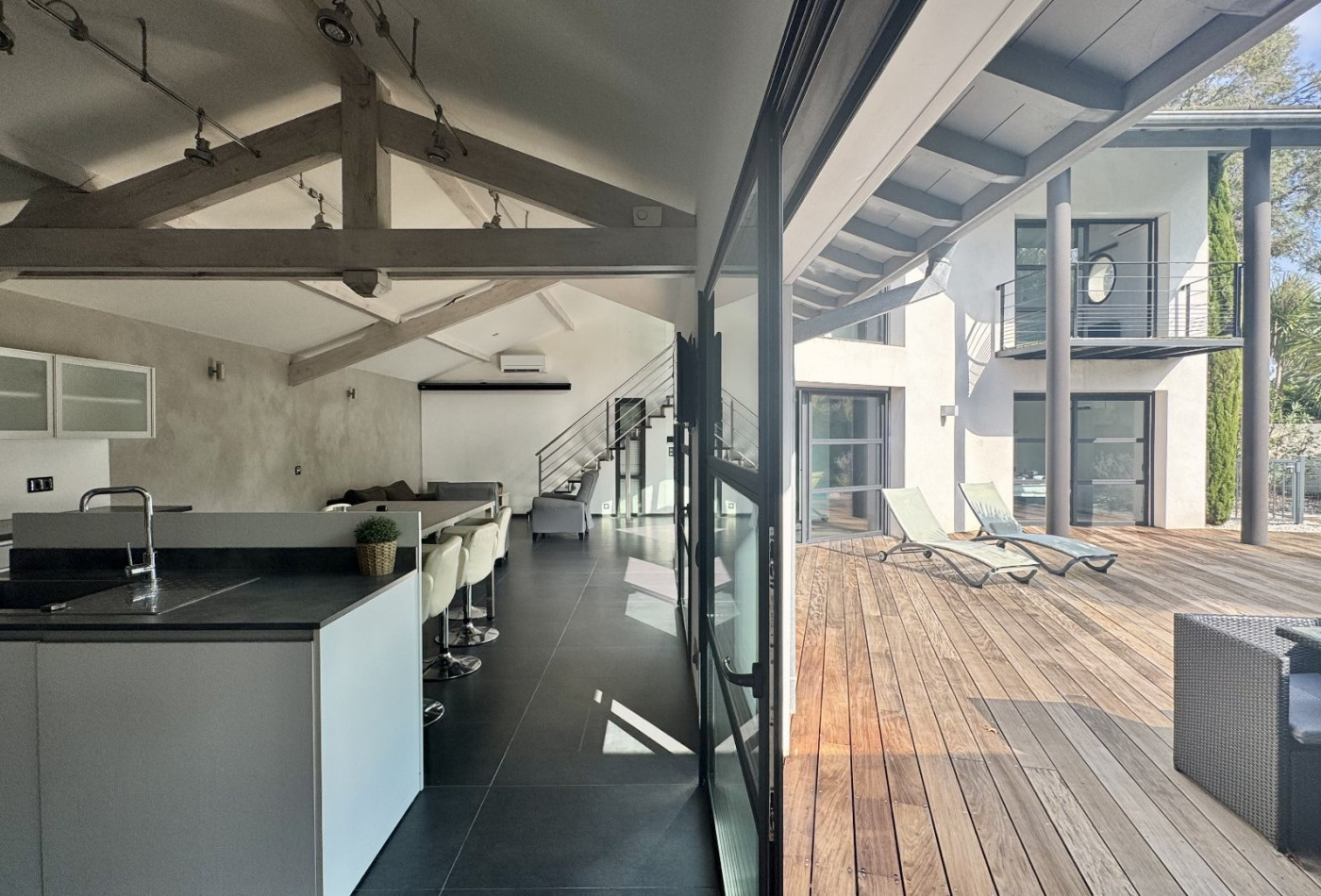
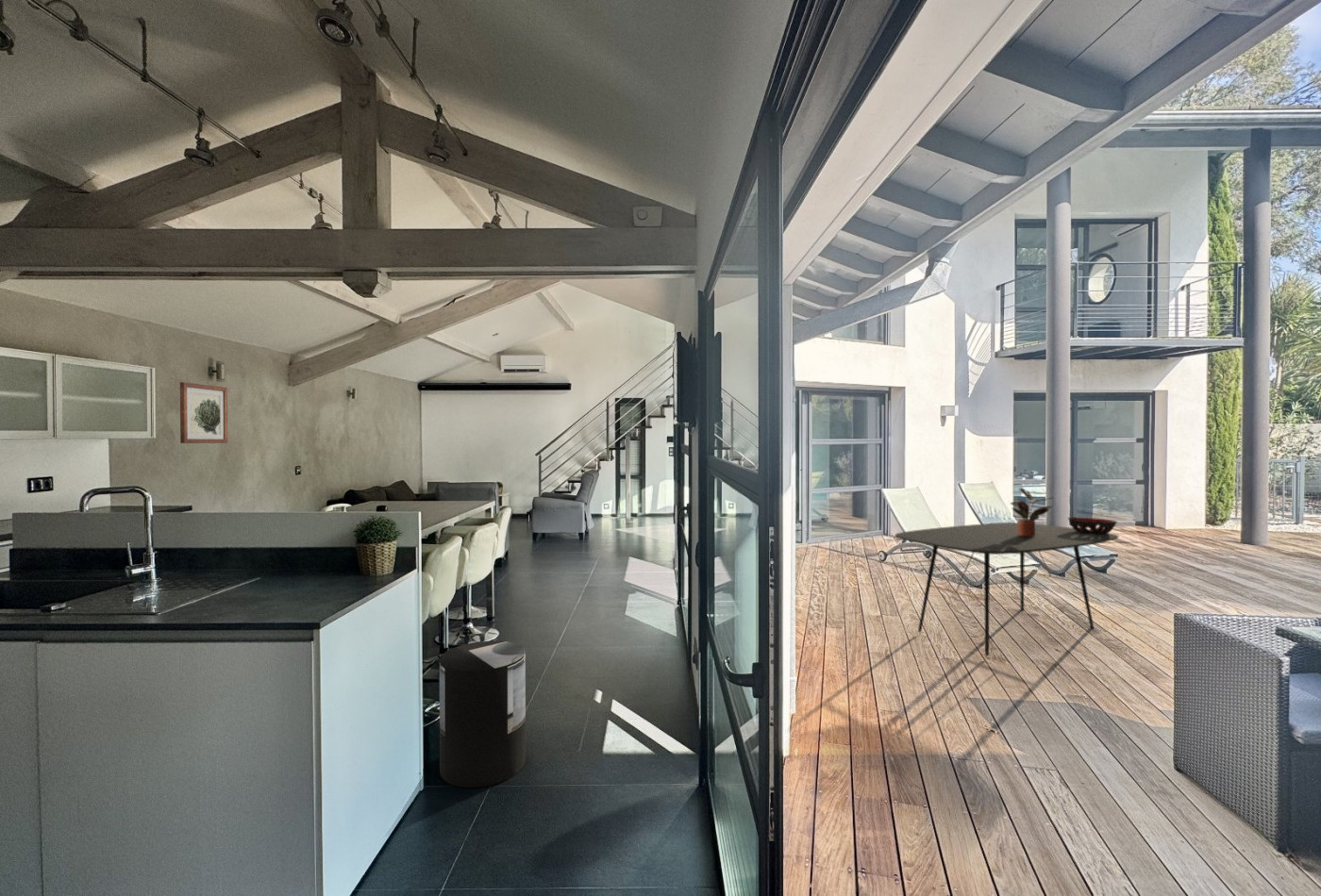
+ decorative bowl [1066,516,1118,534]
+ wall art [179,381,228,444]
+ dining table [895,522,1119,656]
+ potted plant [1009,487,1056,537]
+ trash can [439,639,527,788]
